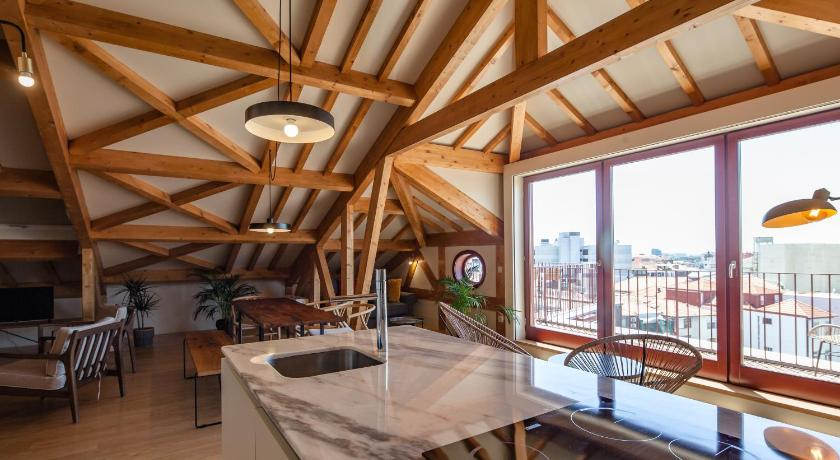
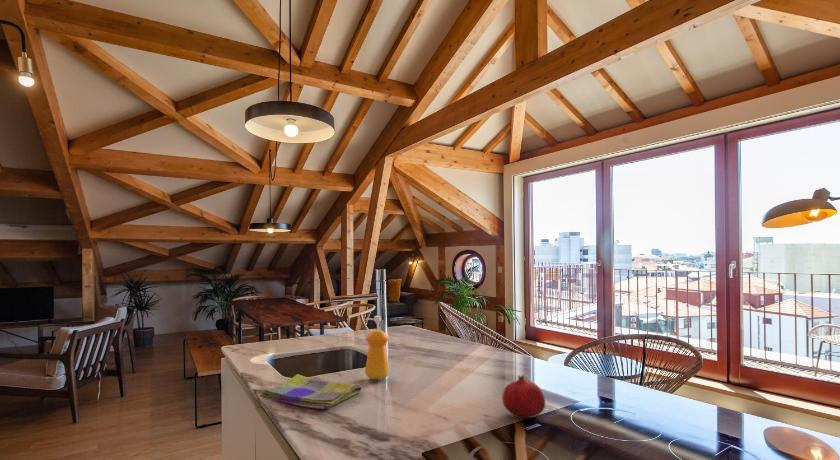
+ soap dispenser [364,315,391,380]
+ fruit [501,374,546,419]
+ dish towel [258,373,362,410]
